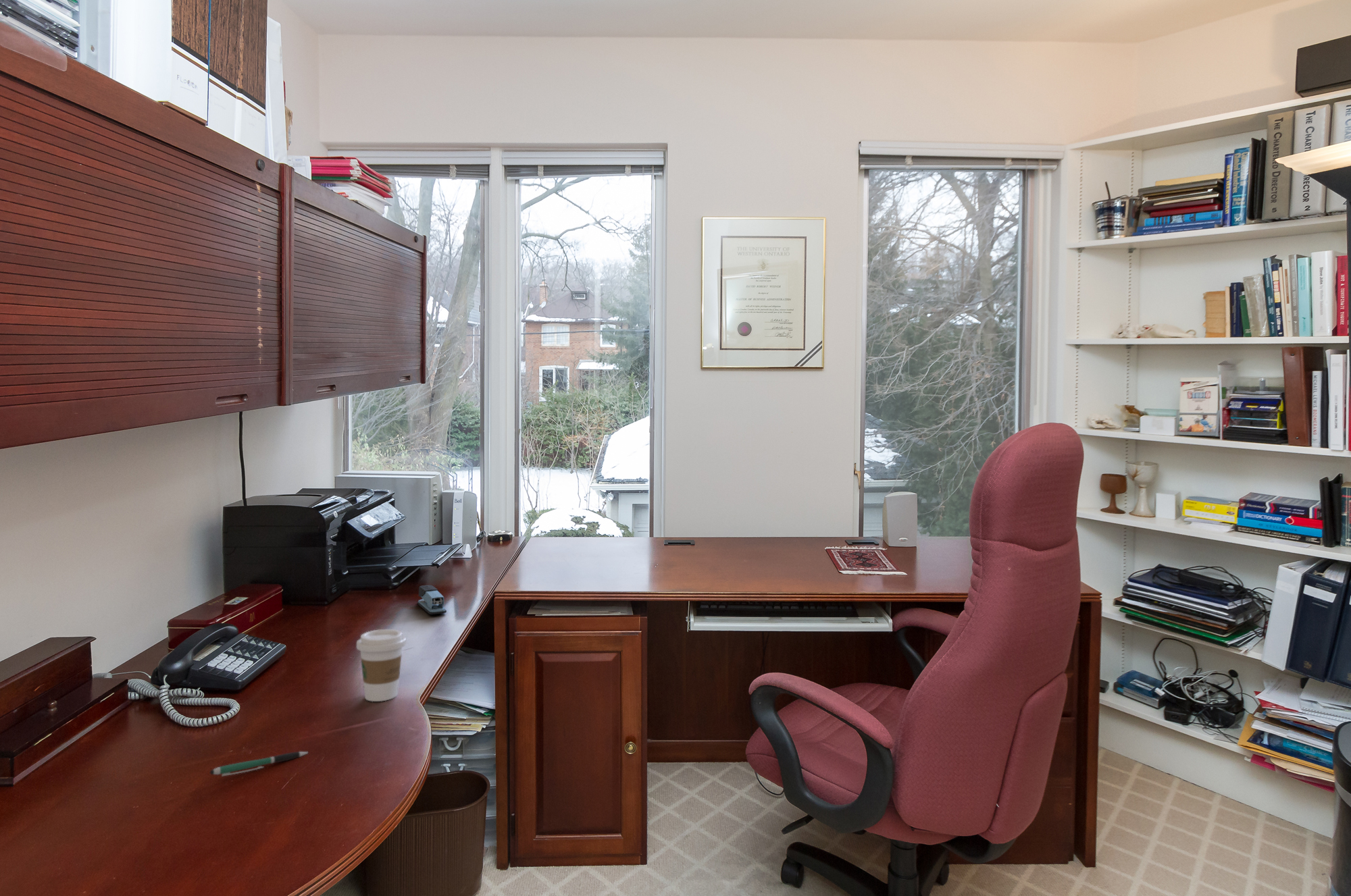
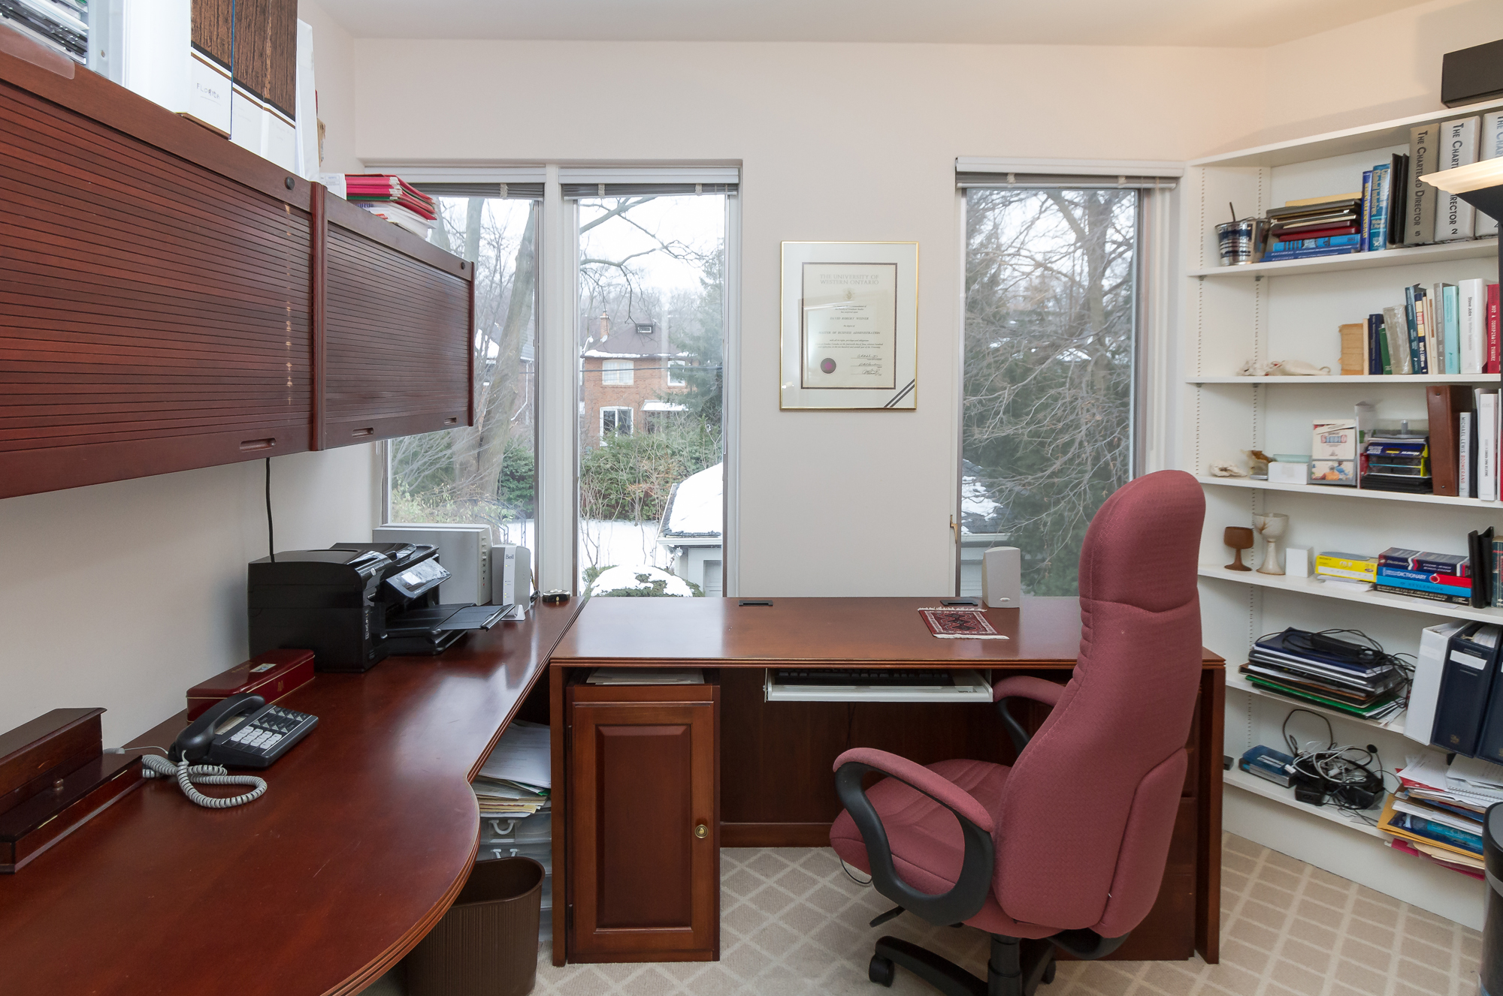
- stapler [417,584,447,615]
- pen [209,751,309,777]
- coffee cup [356,629,407,702]
